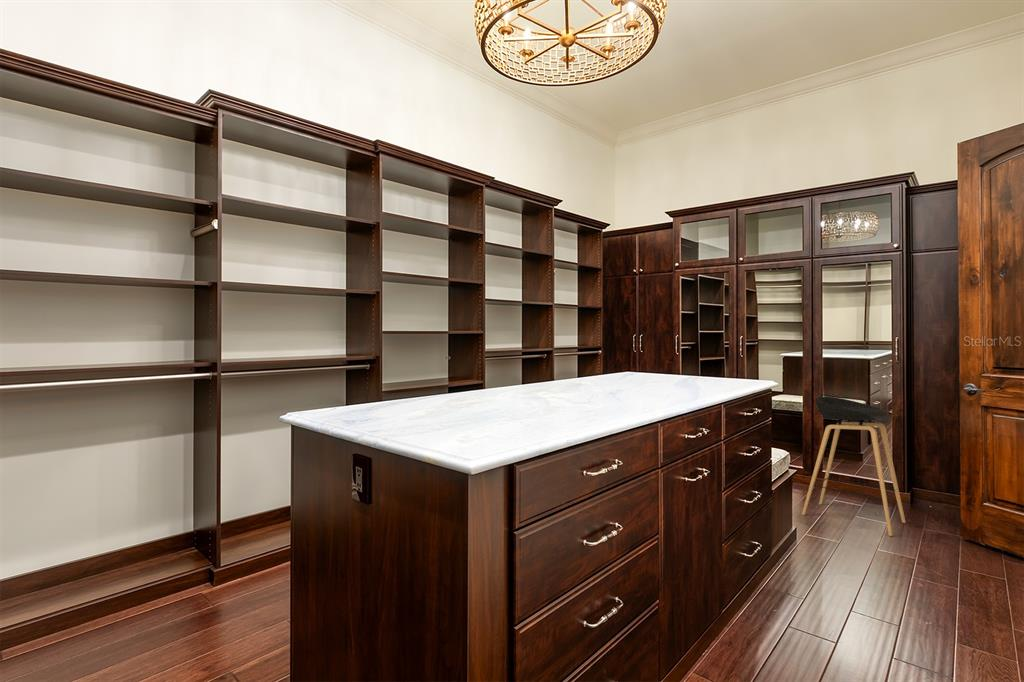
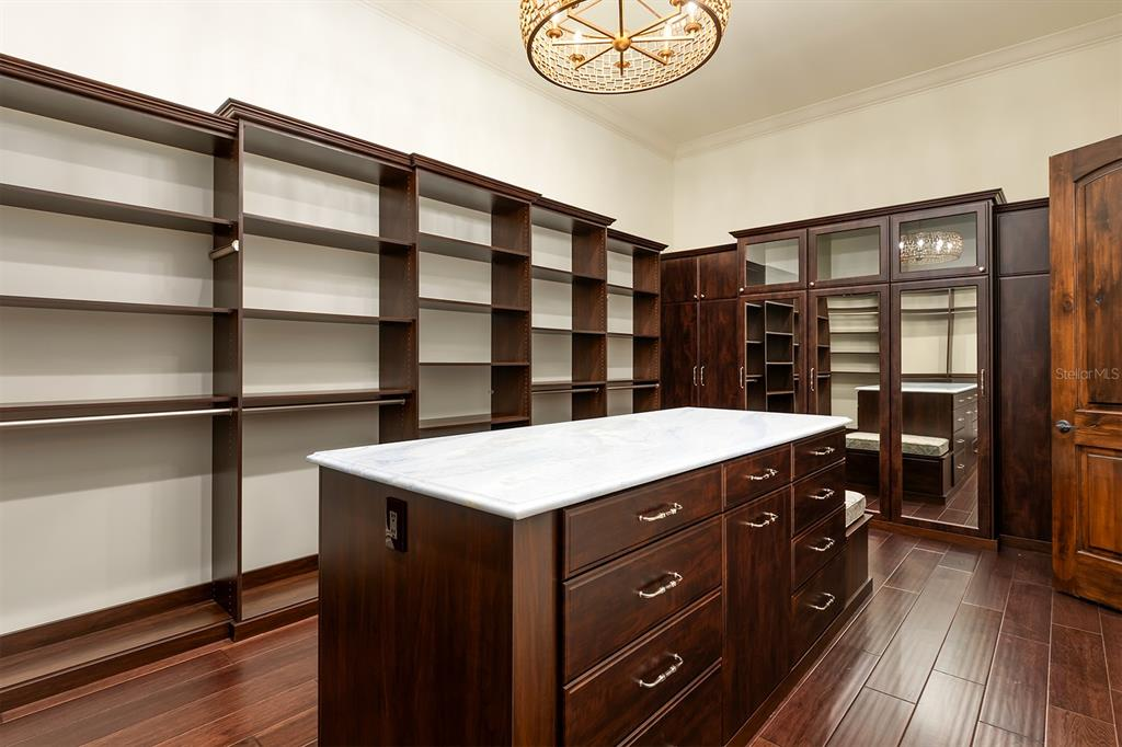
- stool [801,396,906,537]
